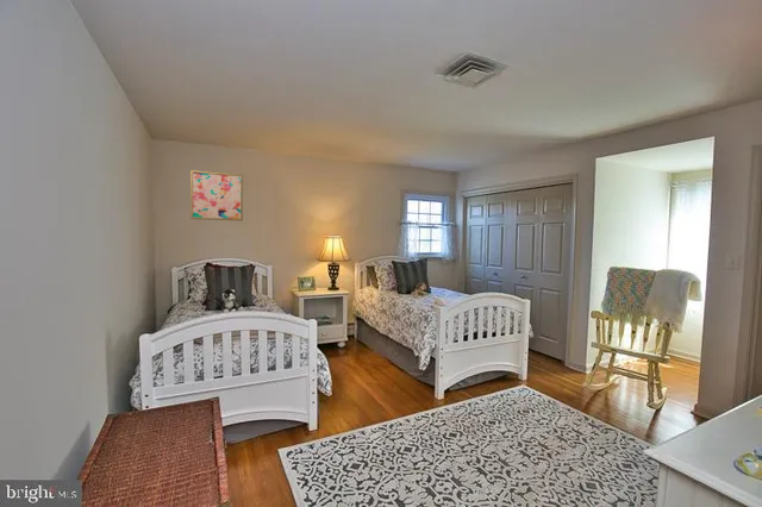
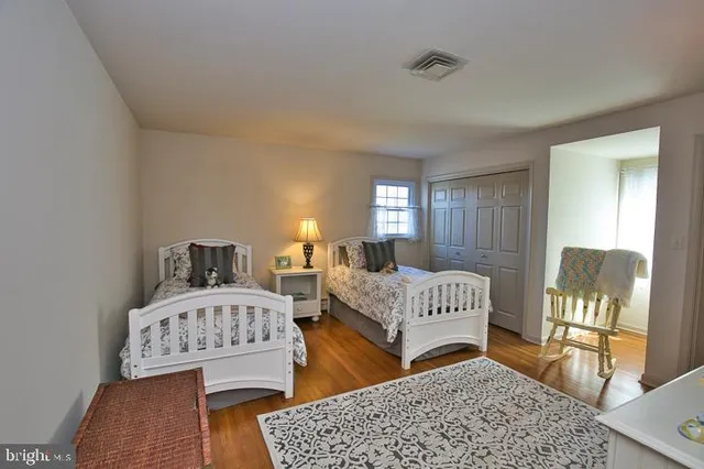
- wall art [189,169,244,223]
